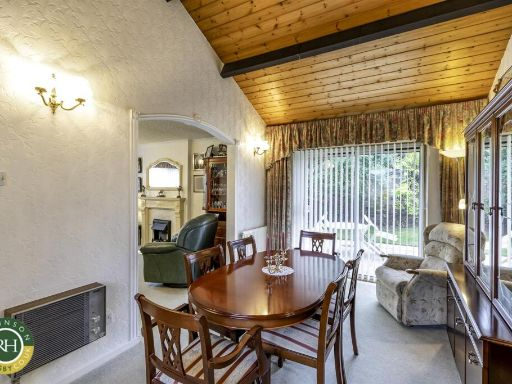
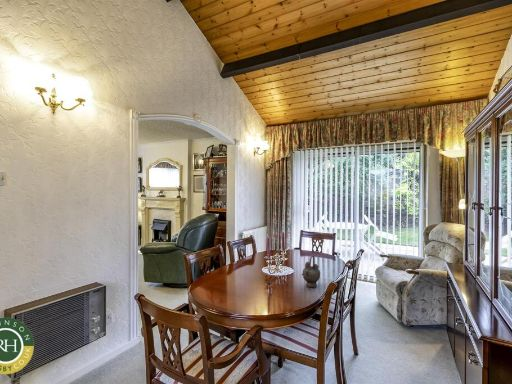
+ teapot [301,254,321,288]
